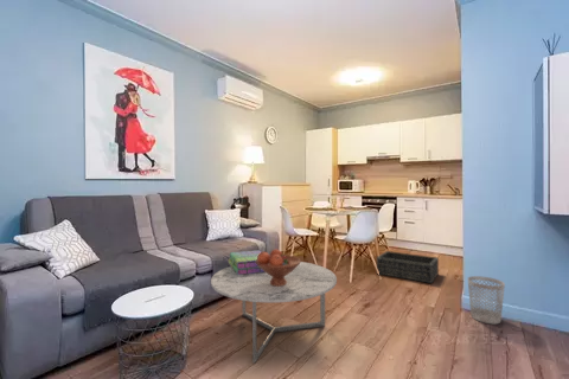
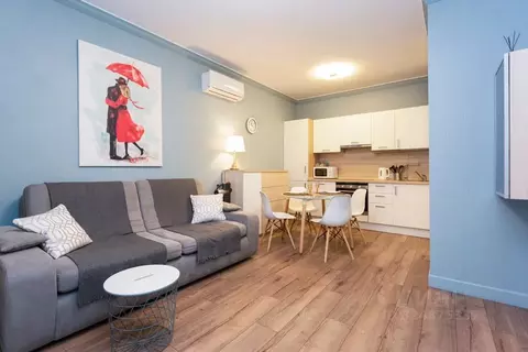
- fruit bowl [256,248,302,287]
- basket [376,250,440,284]
- stack of books [226,249,266,275]
- wastebasket [467,275,506,325]
- coffee table [210,261,338,365]
